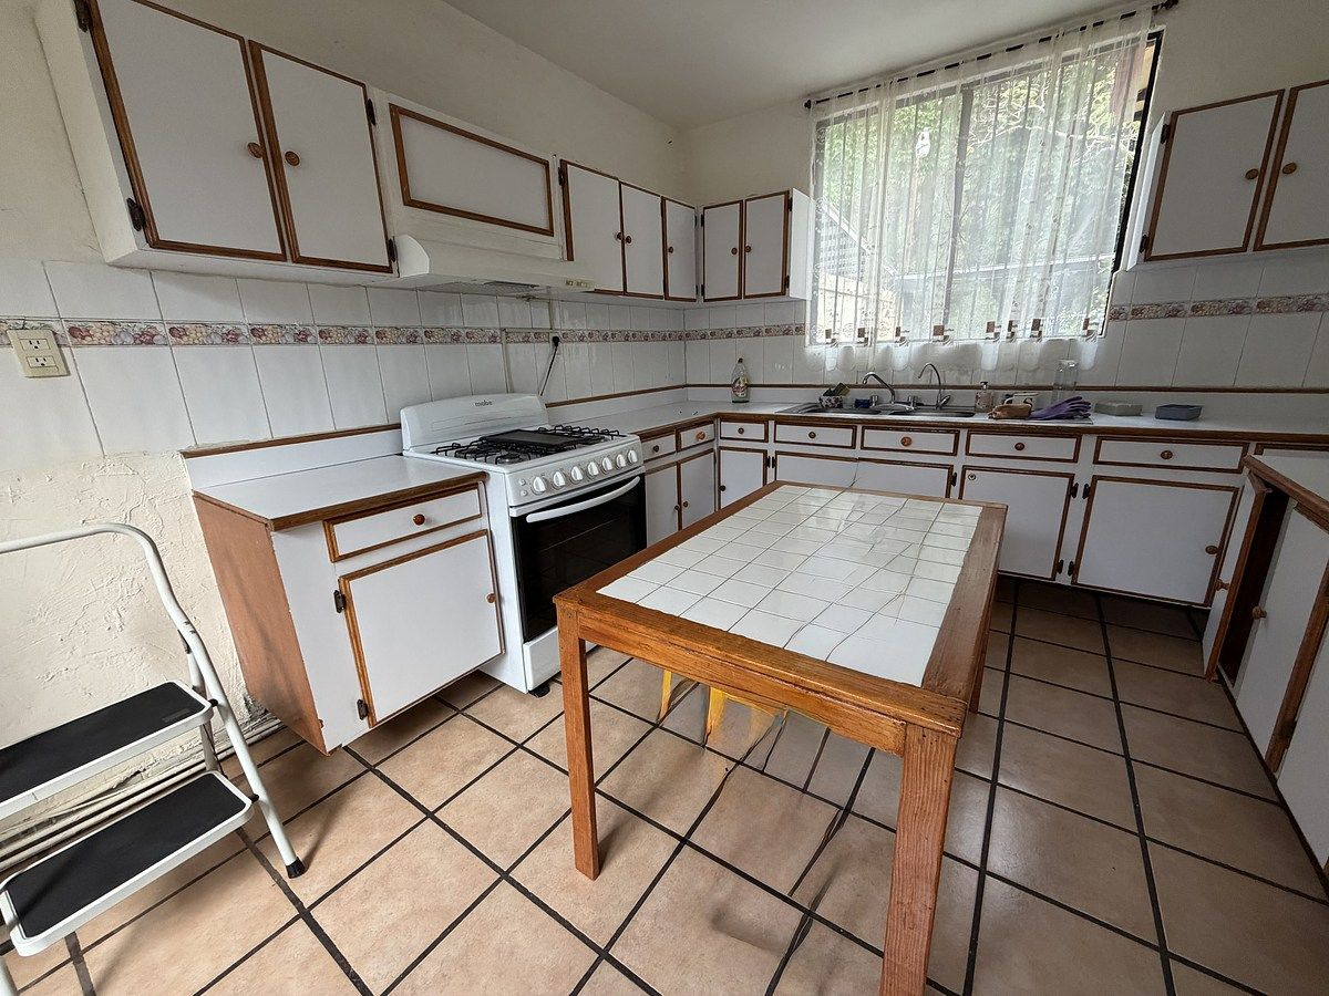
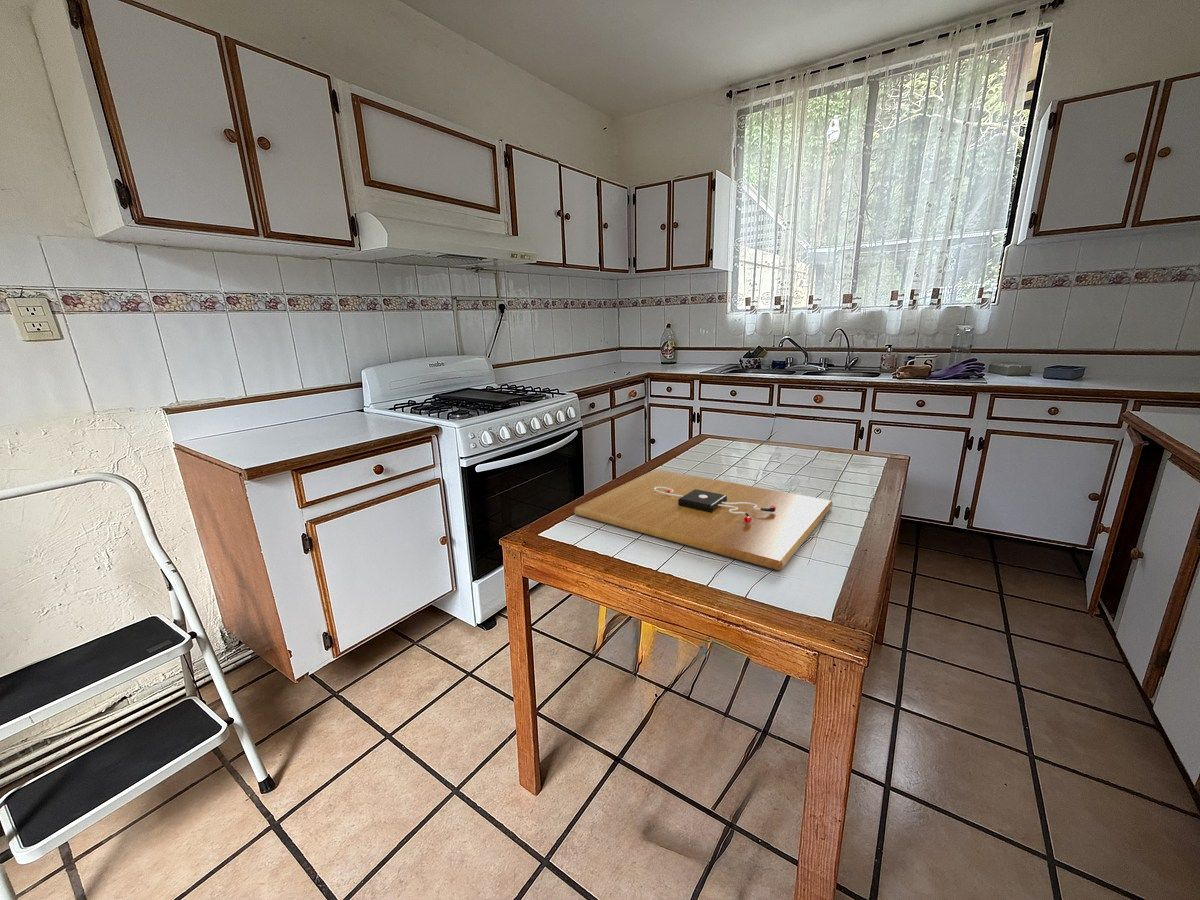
+ cutting board [573,468,834,571]
